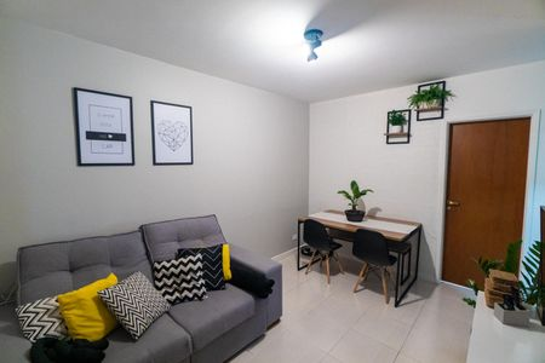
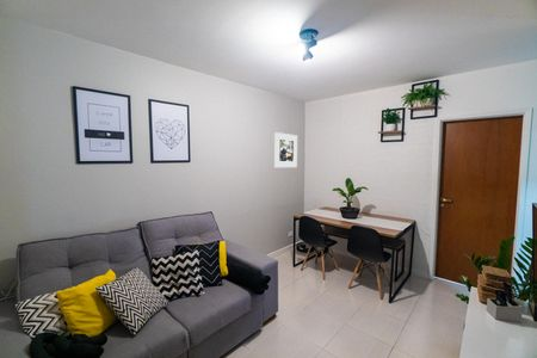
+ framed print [273,131,298,168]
